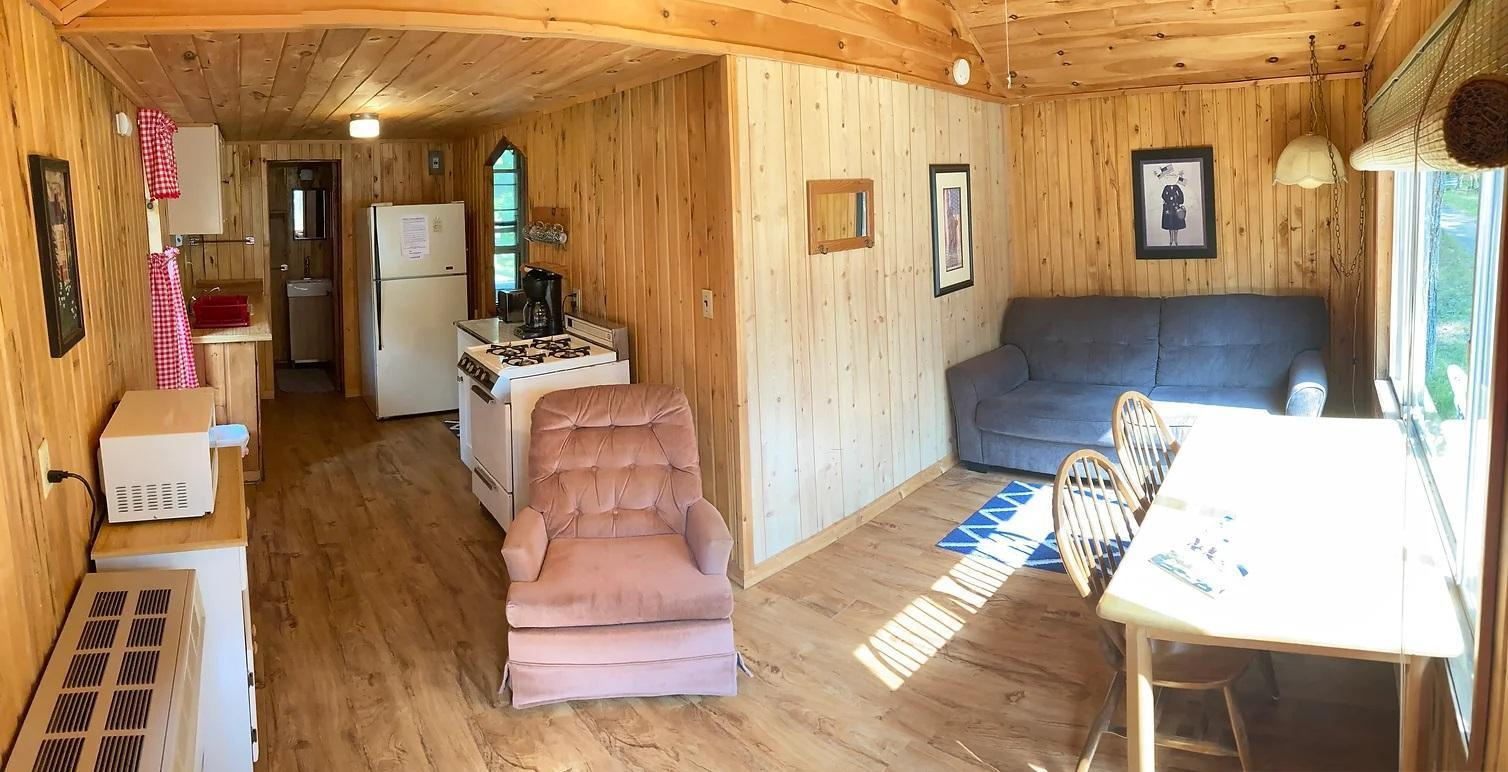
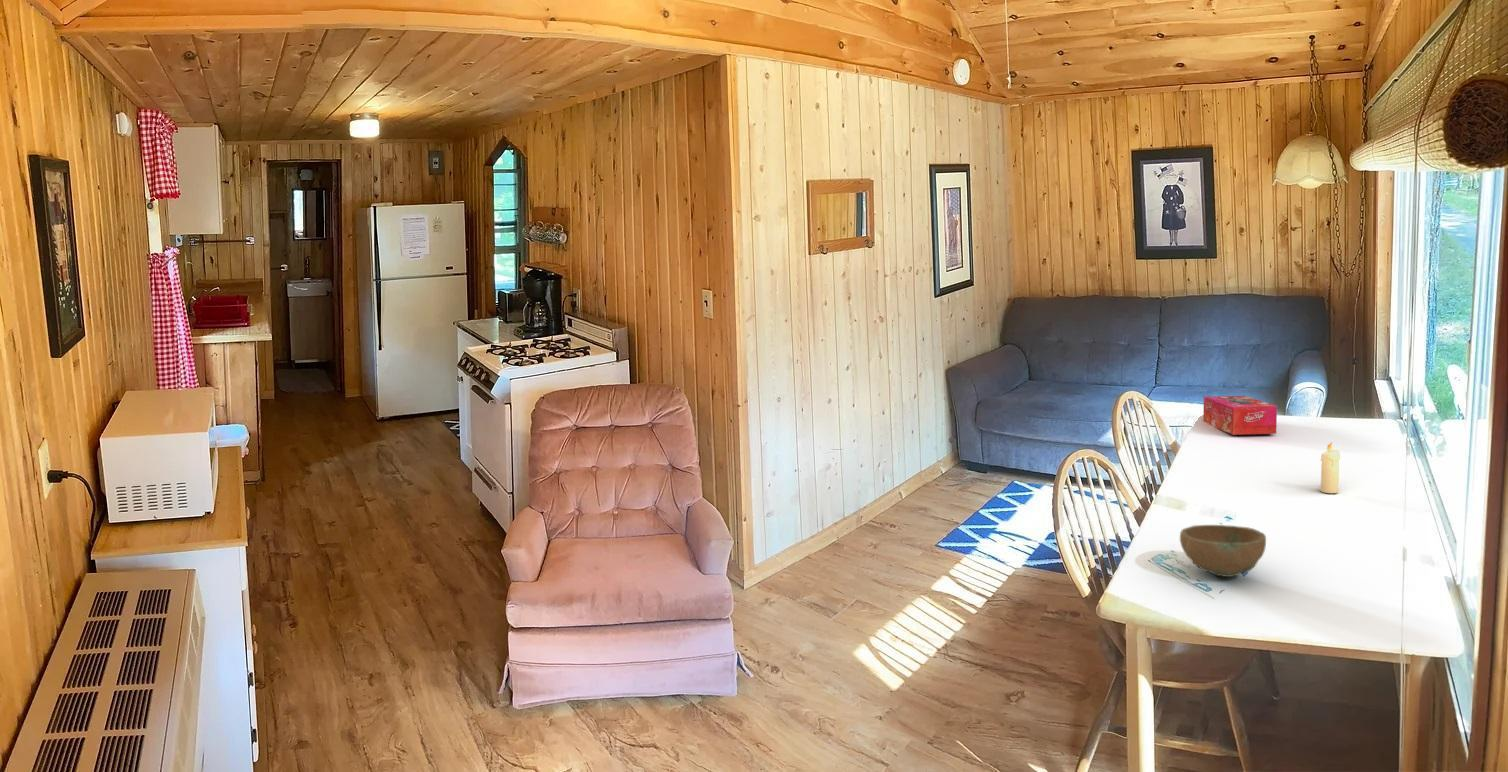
+ tissue box [1202,395,1278,436]
+ candle [1320,441,1341,494]
+ bowl [1179,524,1267,578]
